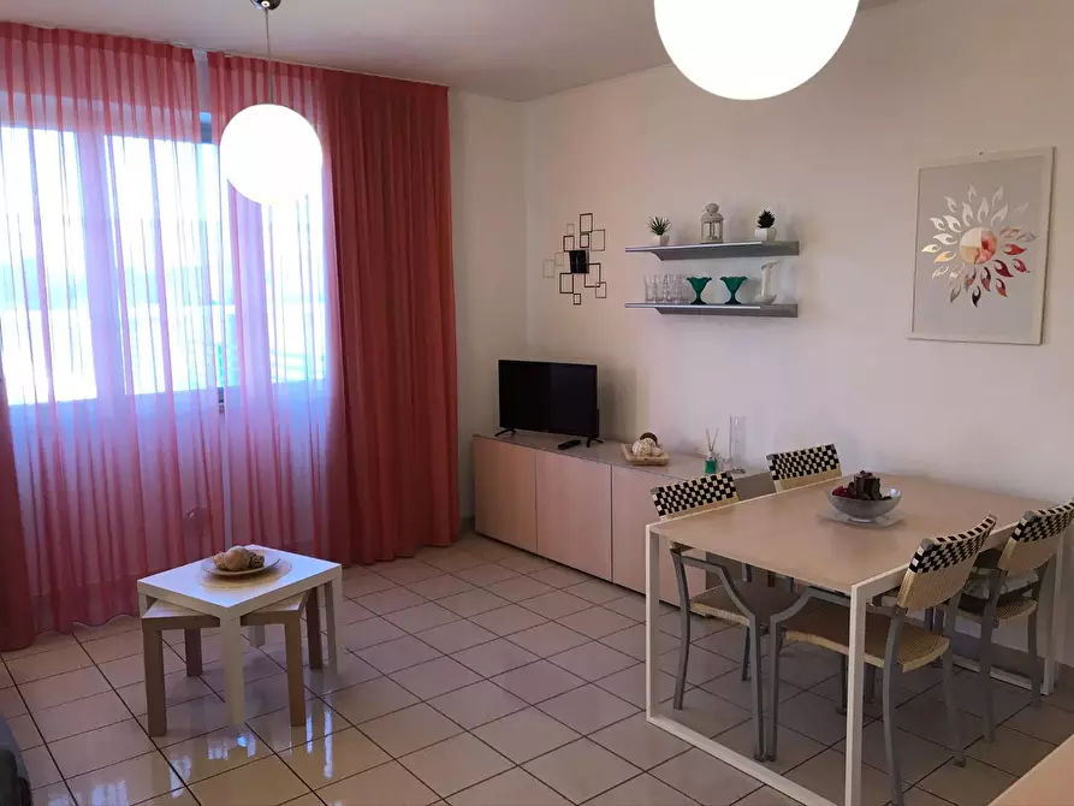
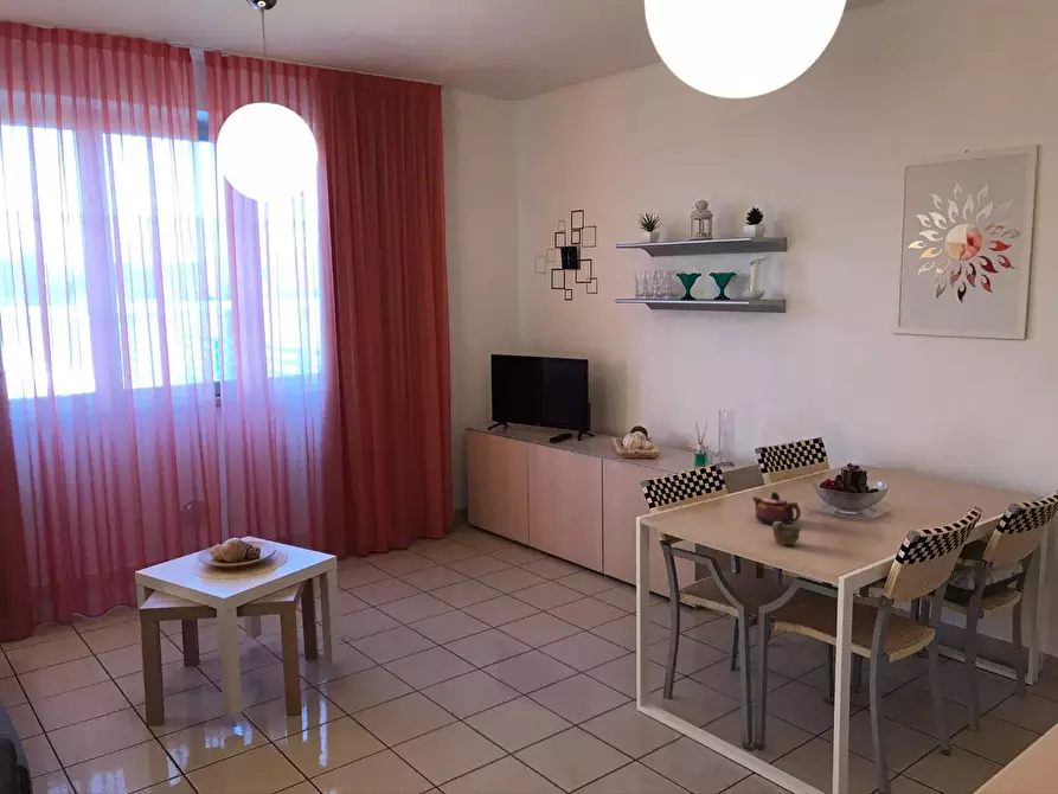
+ teapot [751,491,802,526]
+ cup [770,521,802,546]
